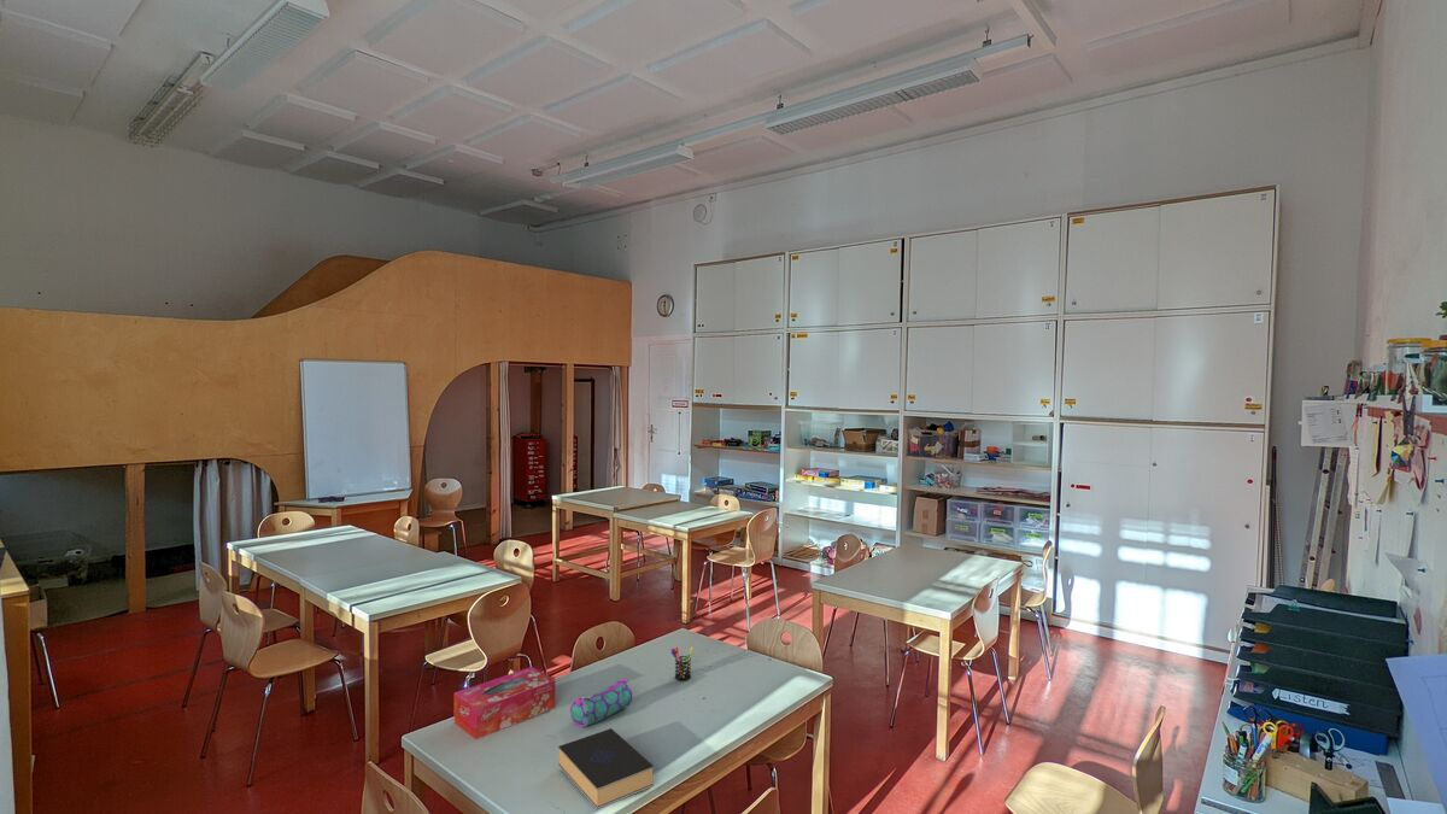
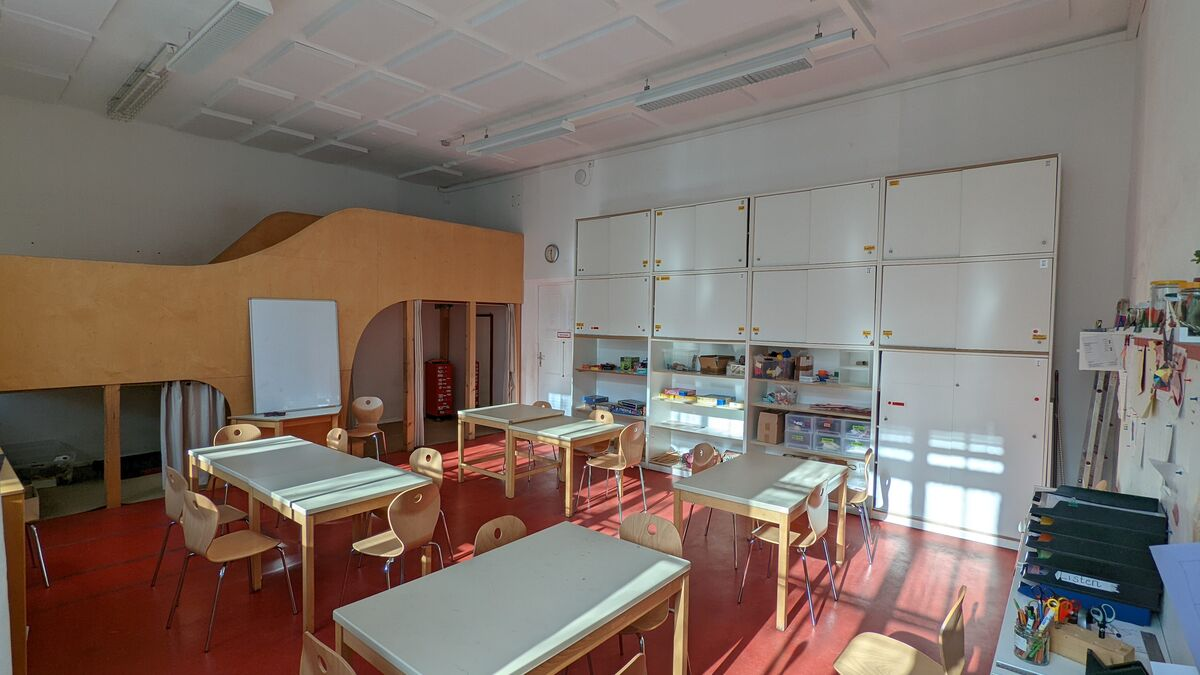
- pen holder [670,646,693,681]
- pencil case [569,678,633,728]
- tissue box [453,666,556,740]
- book [557,727,655,810]
